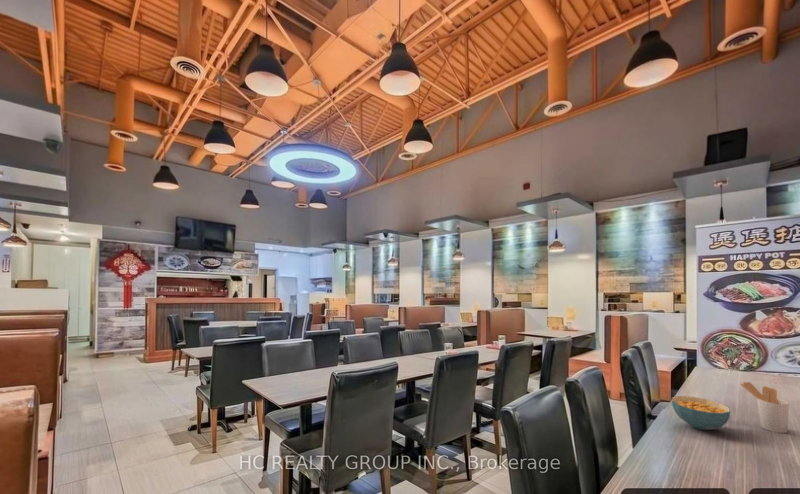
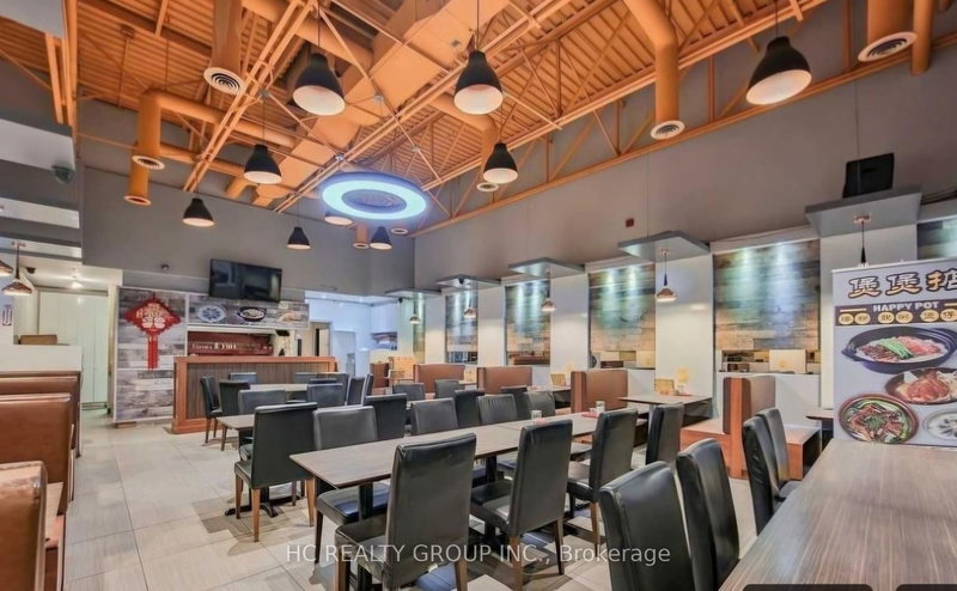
- utensil holder [739,381,790,434]
- cereal bowl [671,395,731,431]
